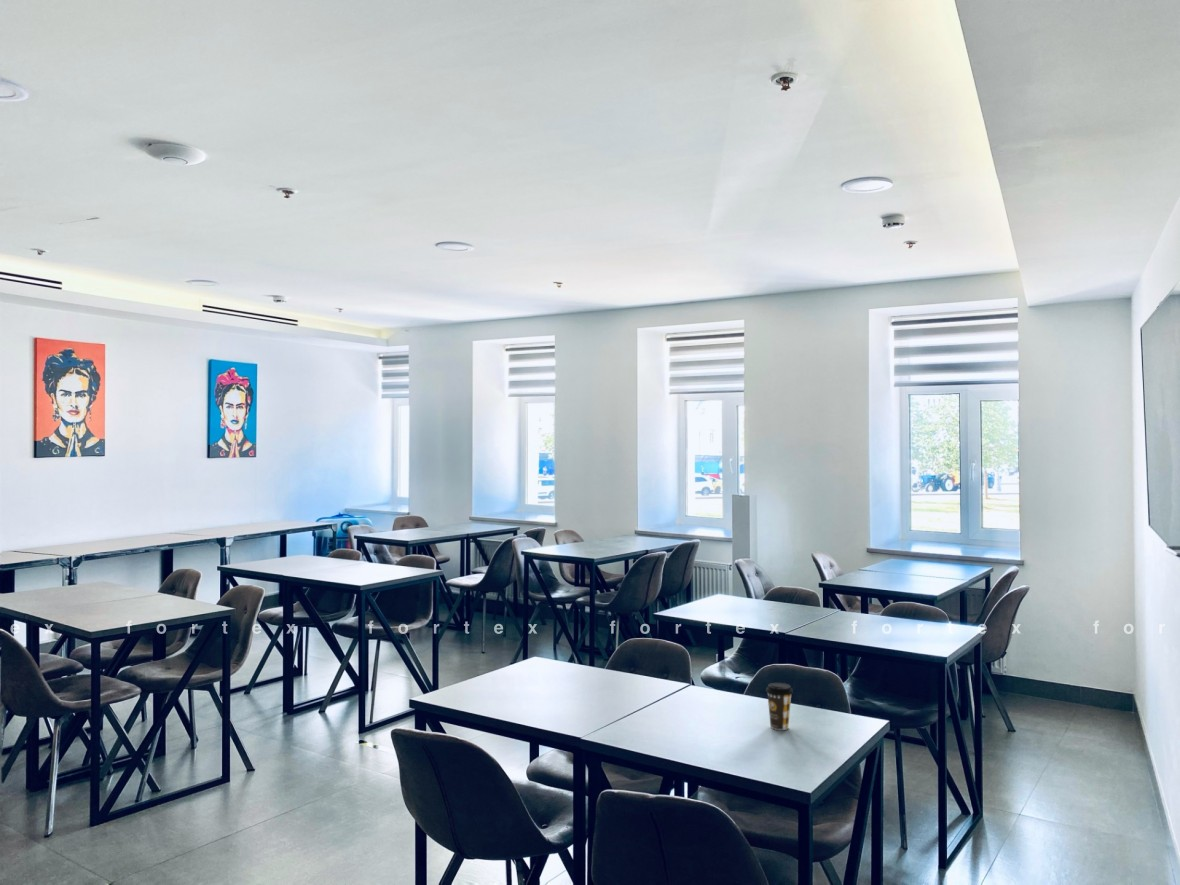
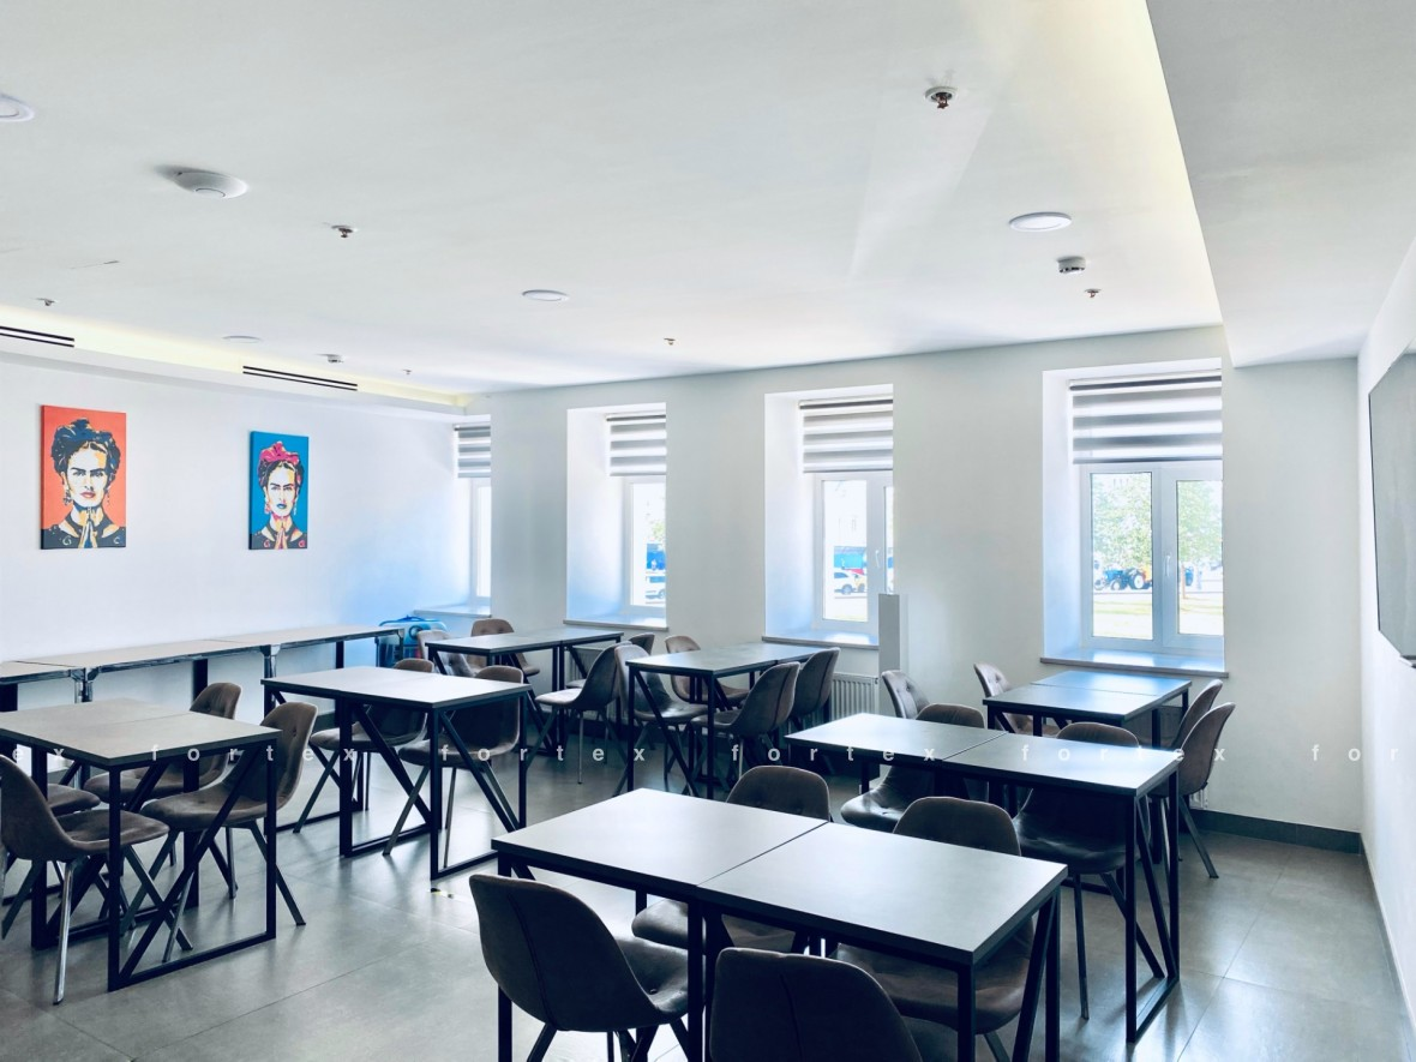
- coffee cup [765,682,794,731]
